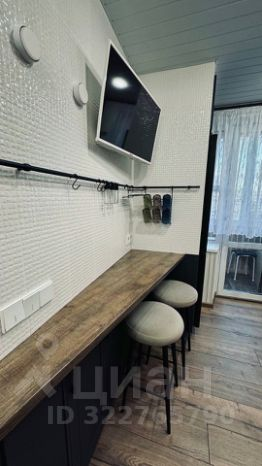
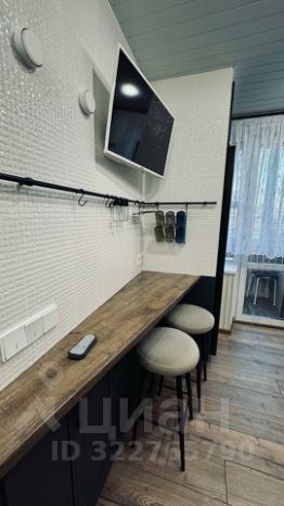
+ remote control [66,333,99,360]
